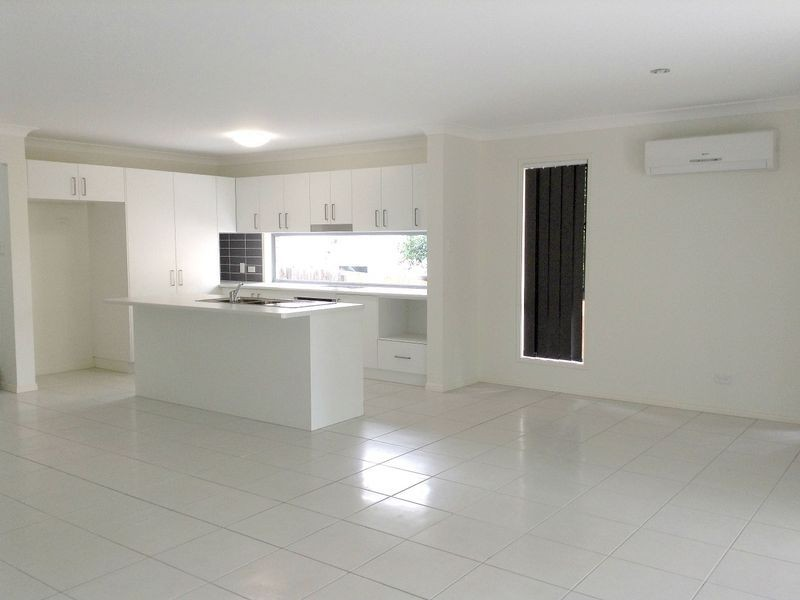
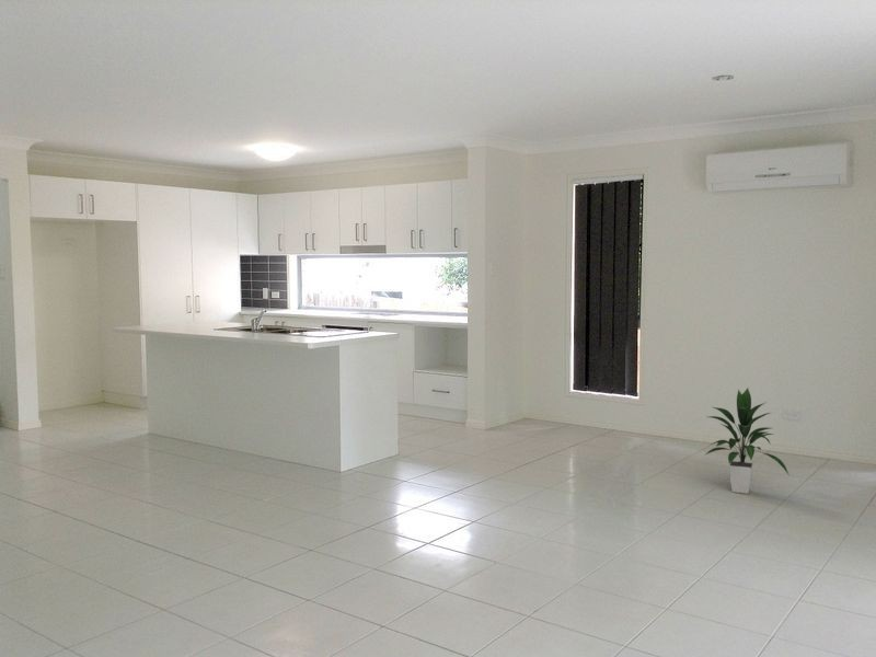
+ indoor plant [705,387,791,495]
